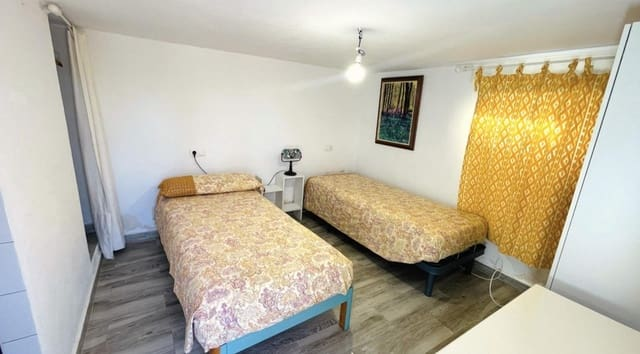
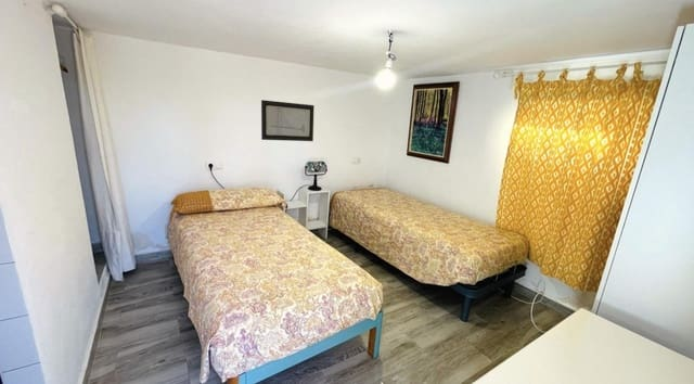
+ wall art [260,99,316,142]
